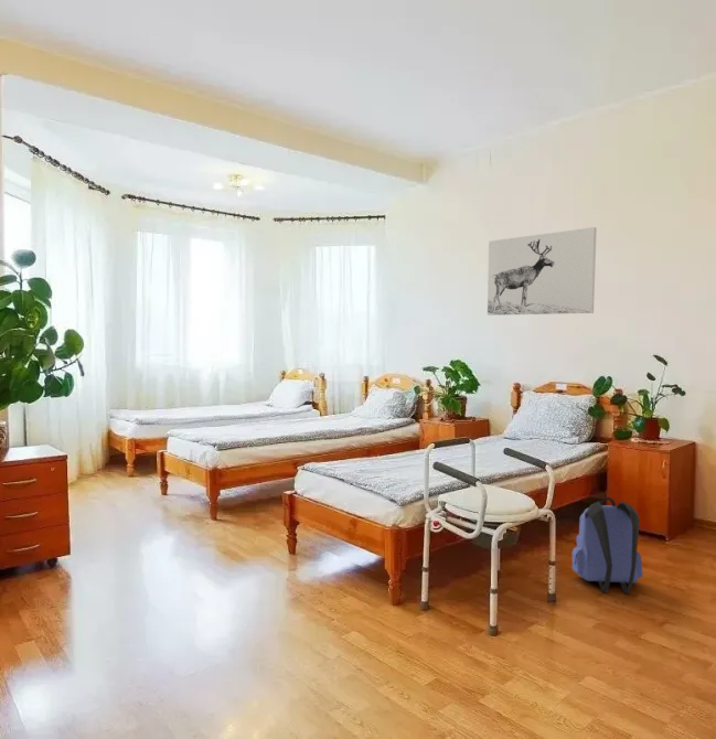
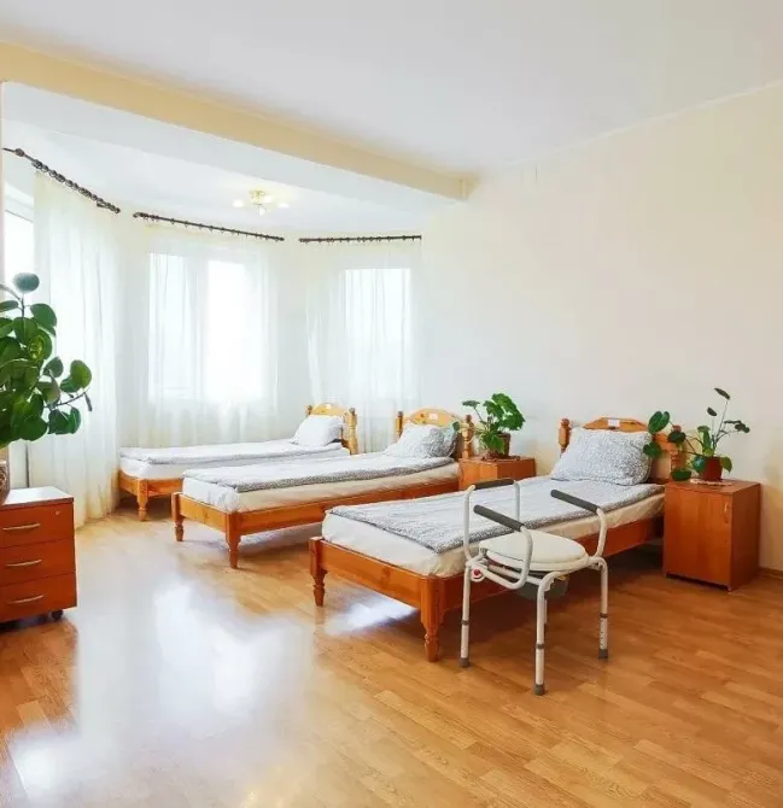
- wall art [487,226,598,317]
- backpack [571,496,644,595]
